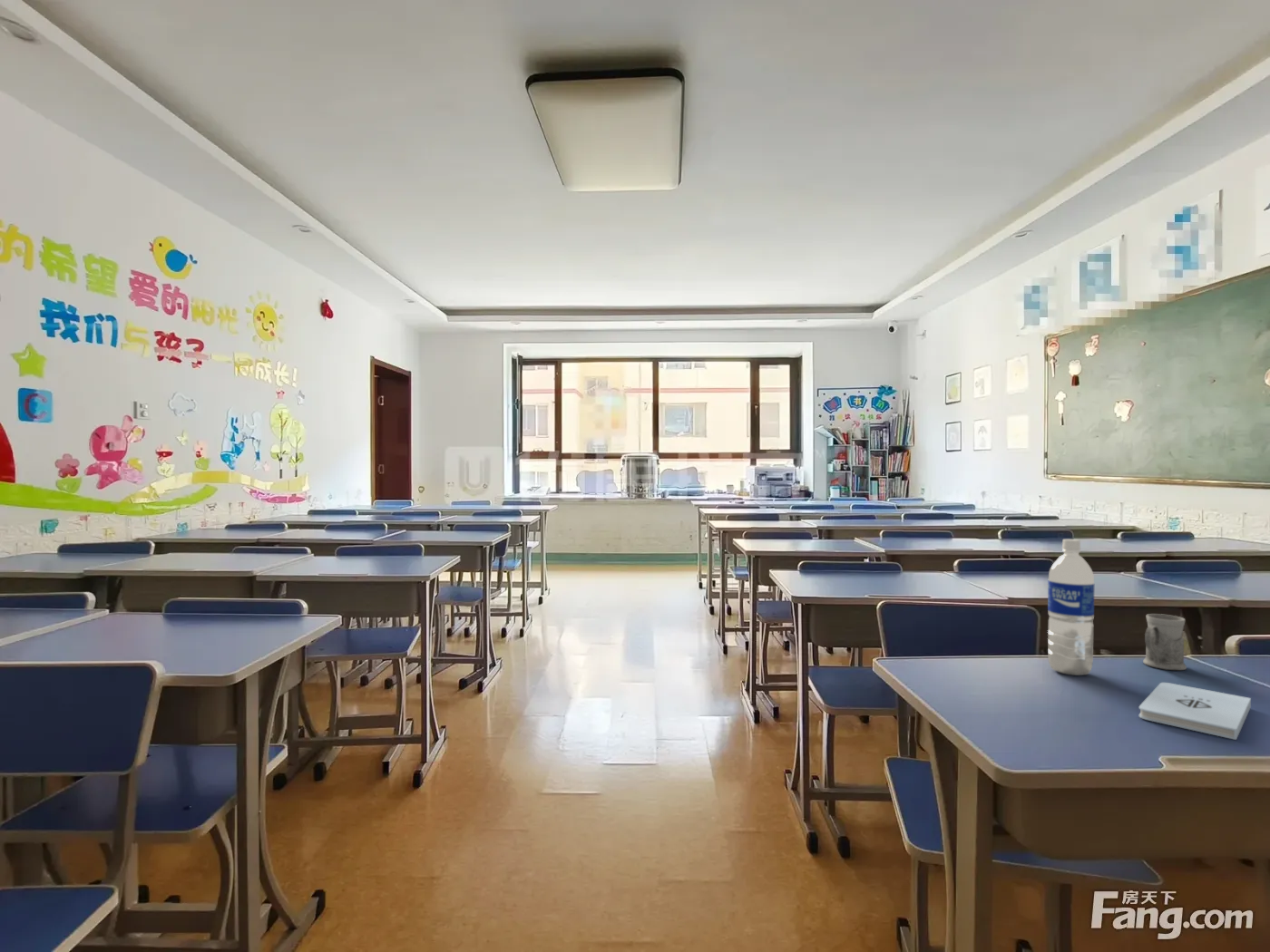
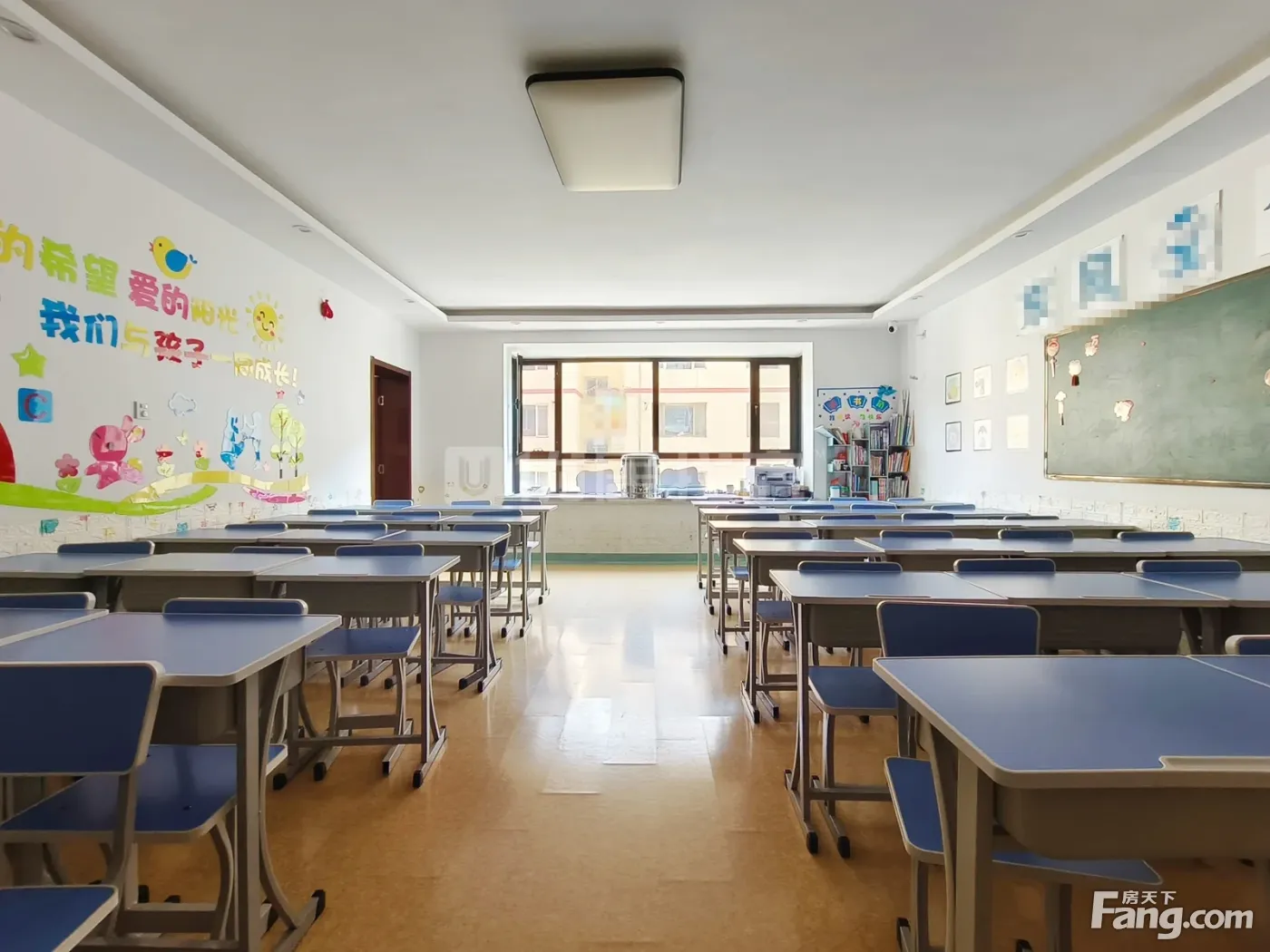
- water bottle [1047,539,1095,676]
- notepad [1138,682,1252,741]
- mug [1142,613,1187,671]
